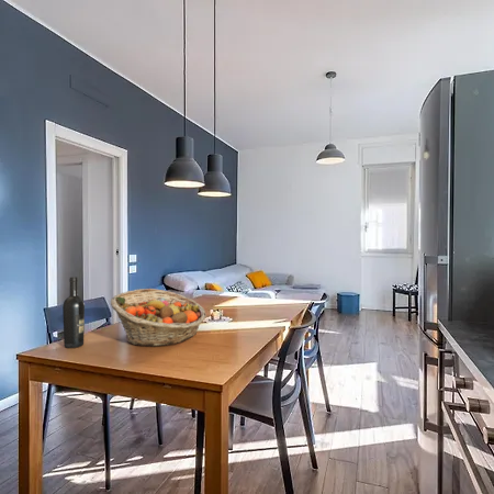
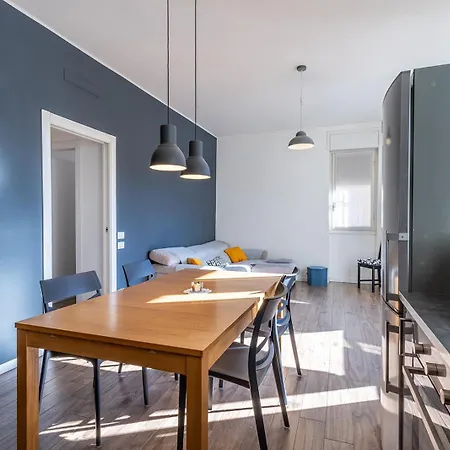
- wine bottle [61,276,86,349]
- fruit basket [110,288,207,348]
